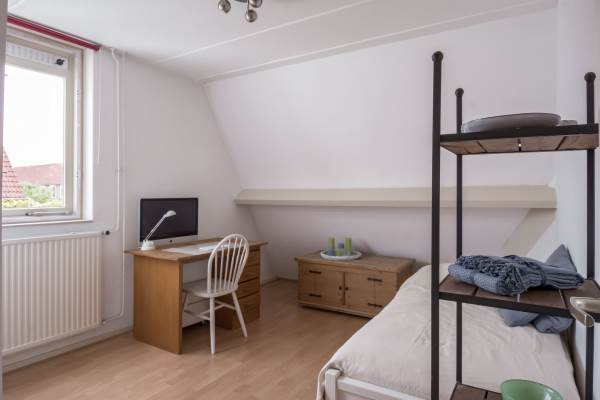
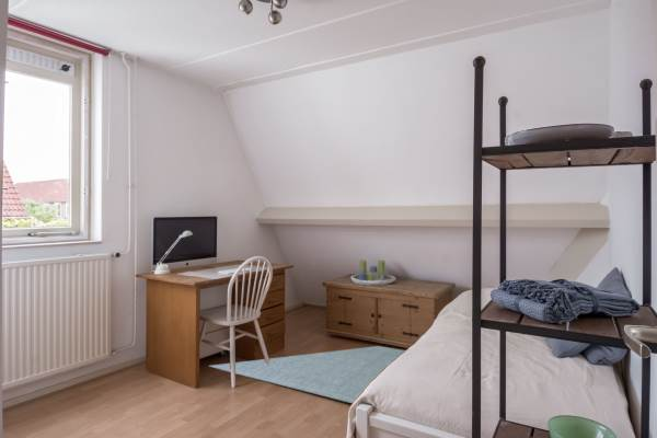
+ rug [209,345,406,404]
